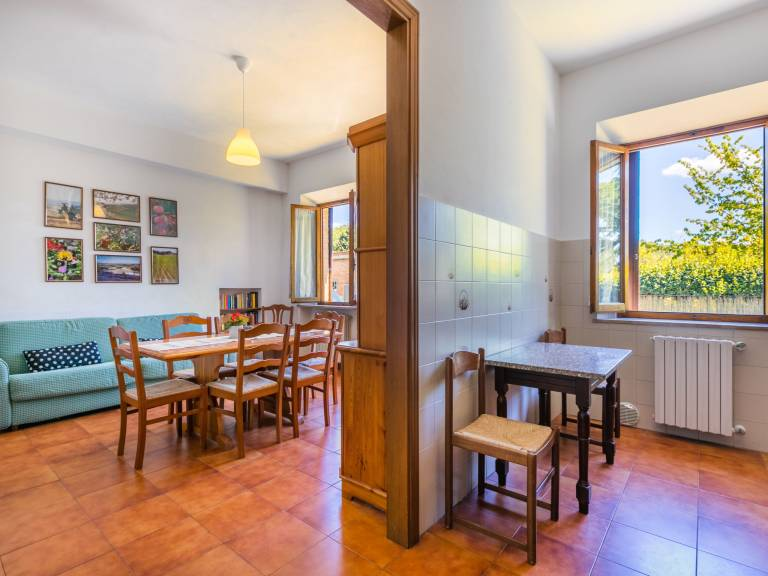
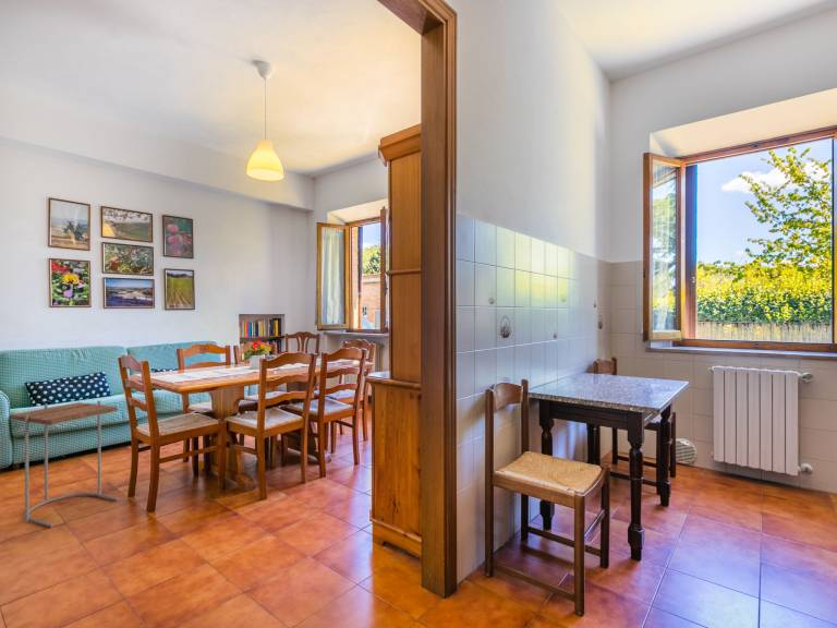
+ side table [9,400,120,529]
